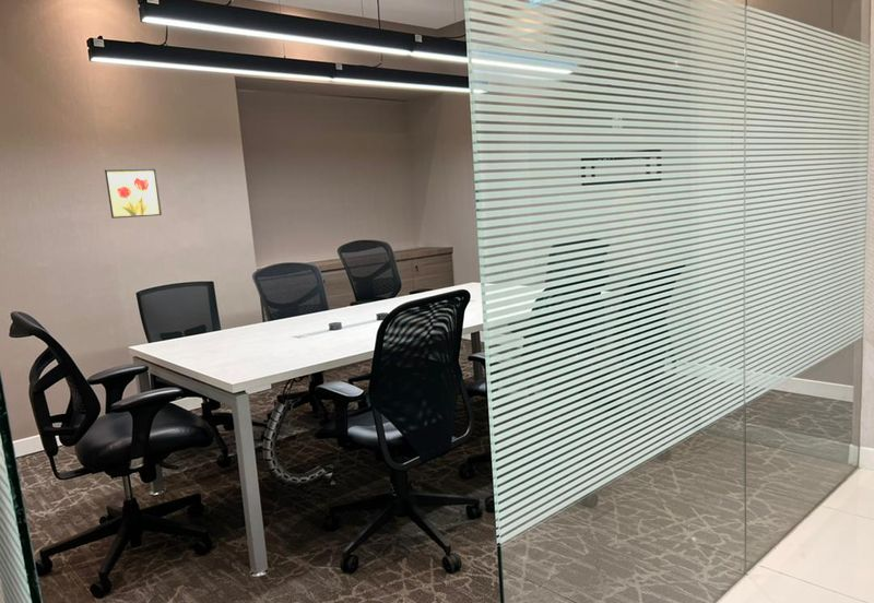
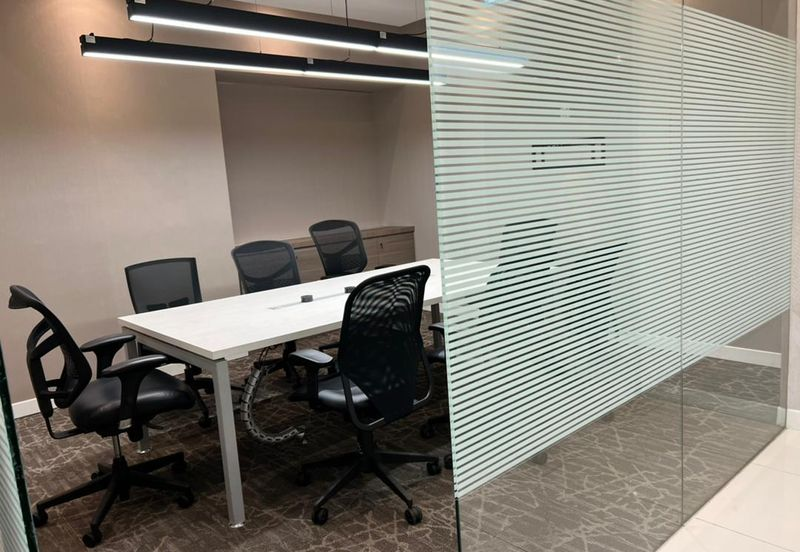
- wall art [104,168,163,220]
